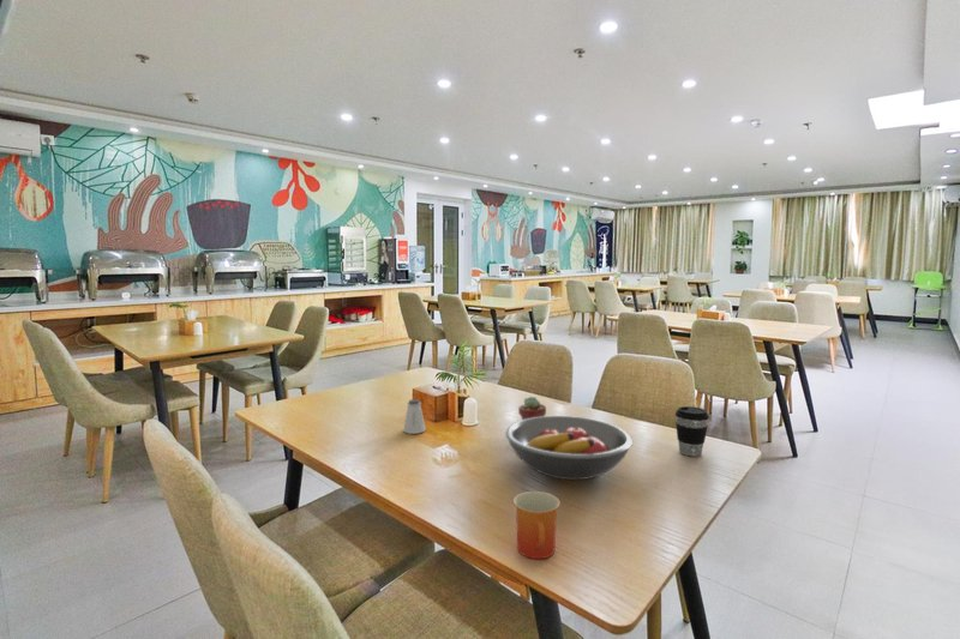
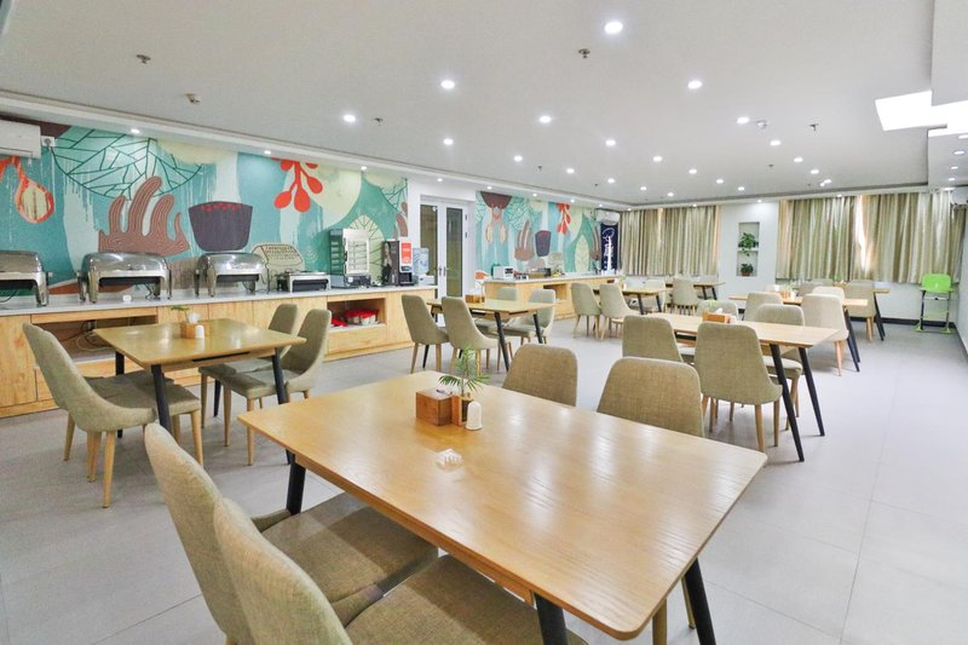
- potted succulent [517,396,547,421]
- fruit bowl [504,415,634,481]
- mug [512,490,562,560]
- coffee cup [674,405,710,458]
- saltshaker [402,398,427,435]
